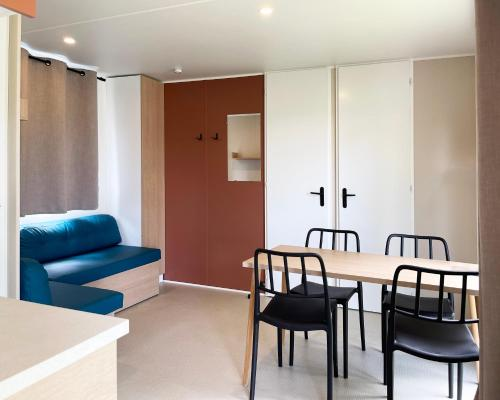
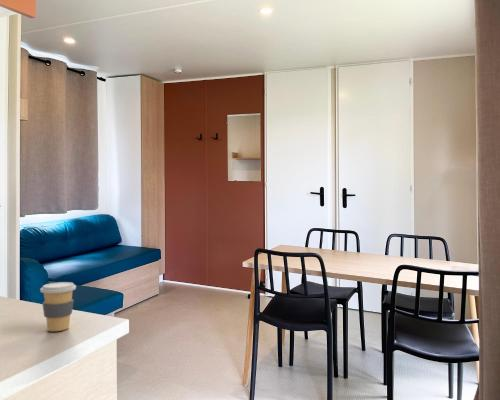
+ coffee cup [39,281,77,332]
